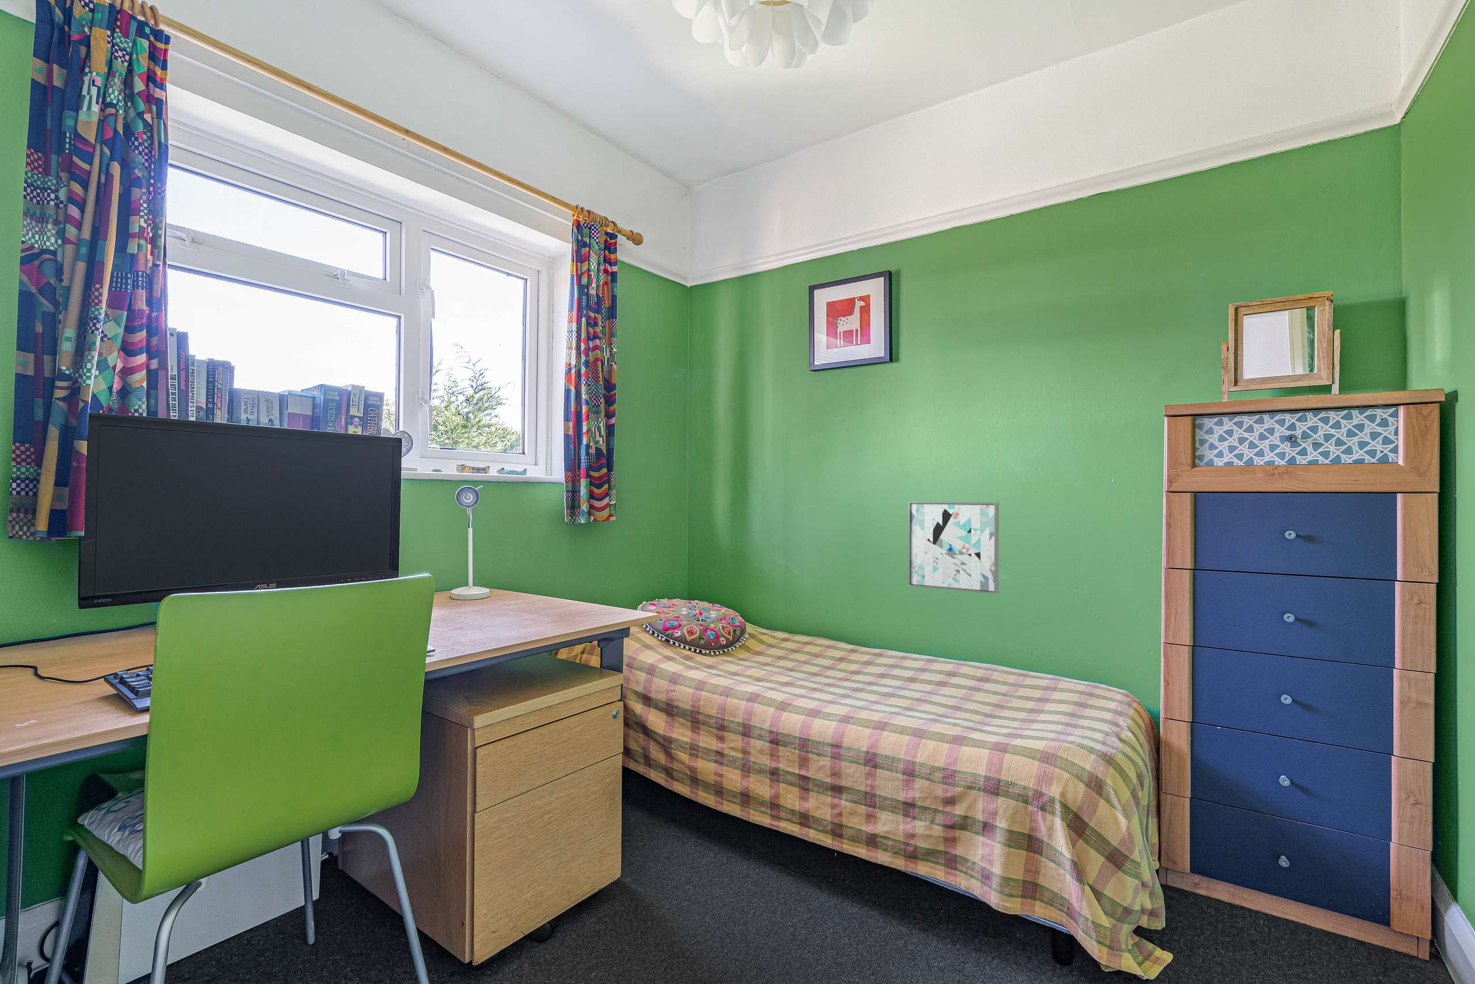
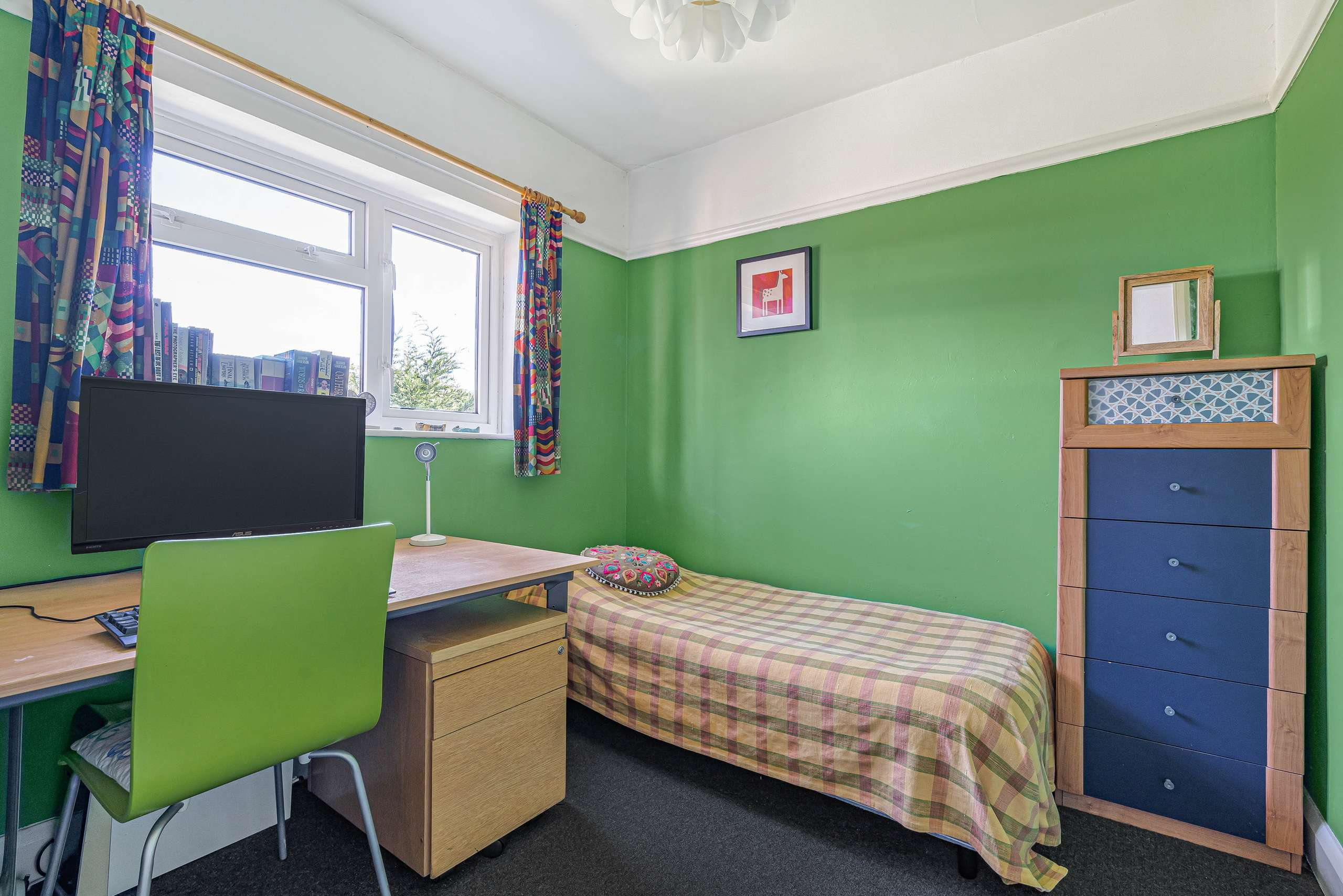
- wall art [907,501,999,594]
